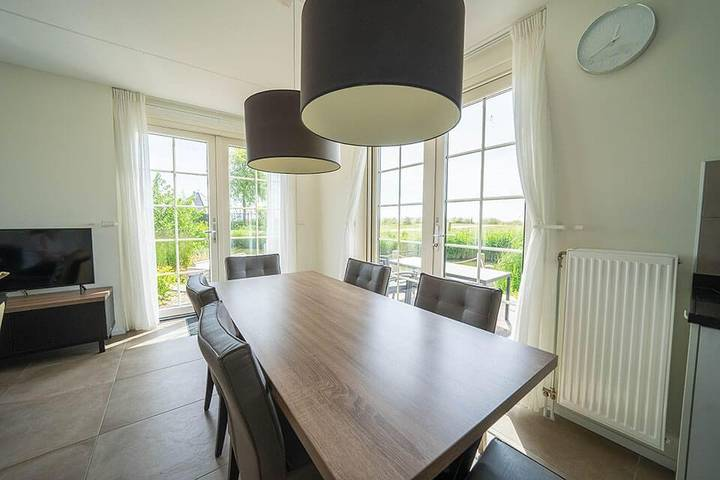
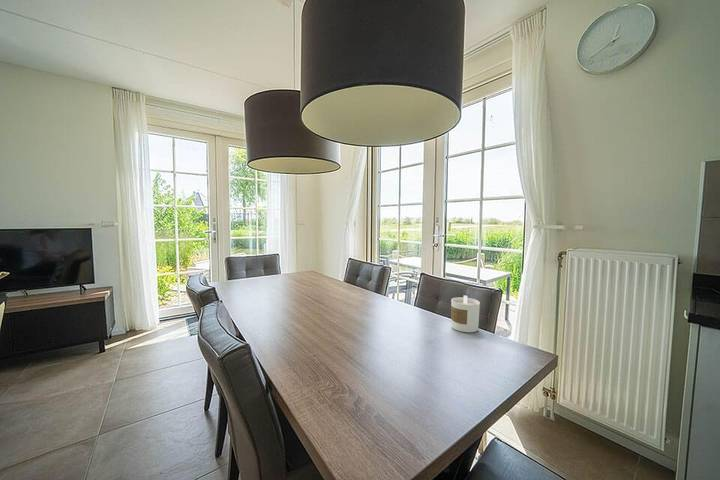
+ candle [450,295,481,333]
